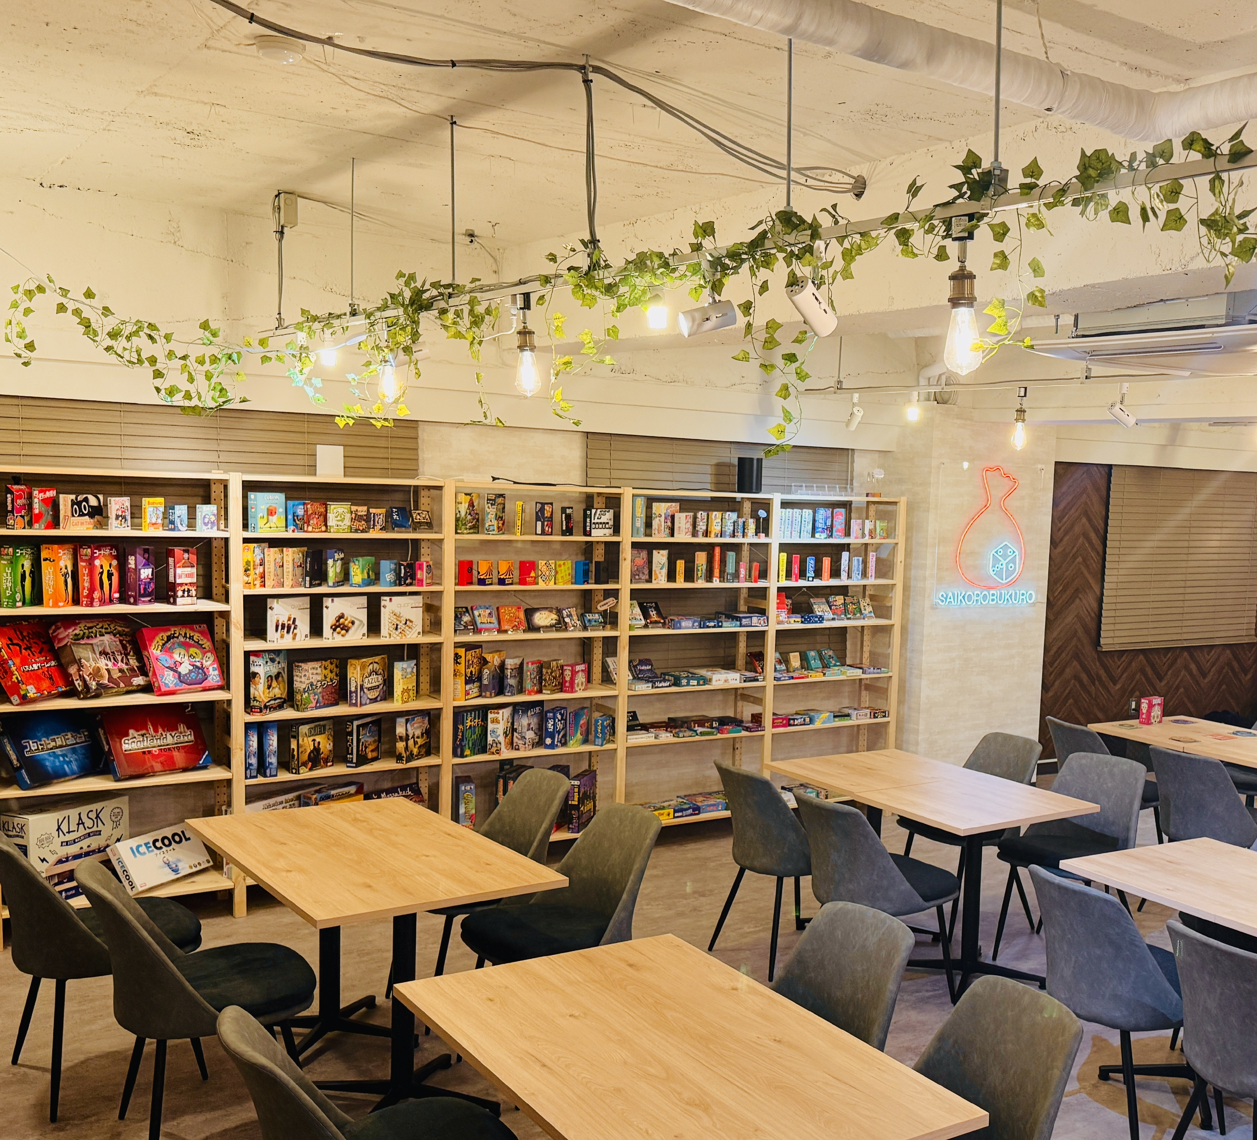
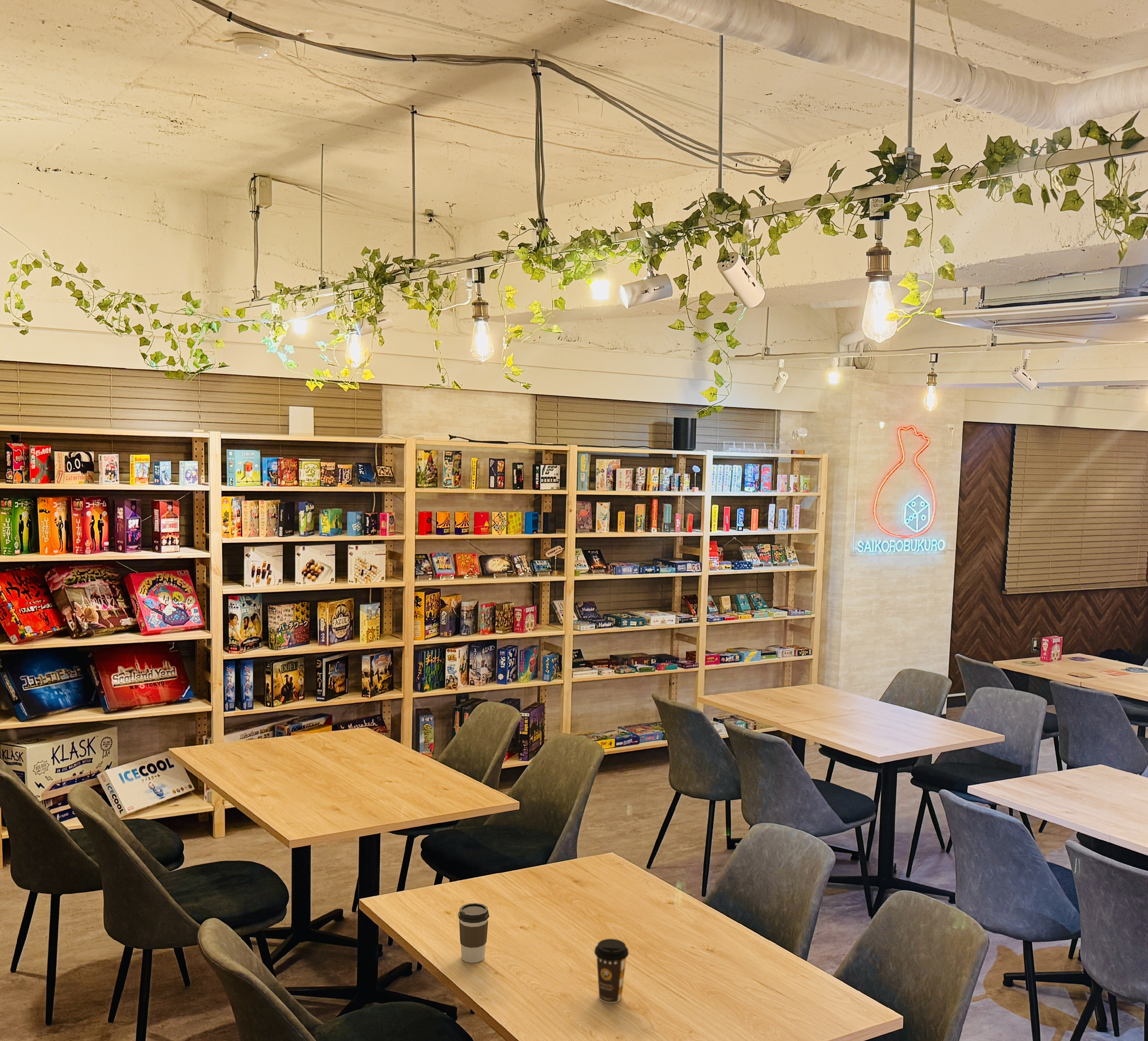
+ coffee cup [458,903,489,963]
+ coffee cup [594,938,629,1003]
